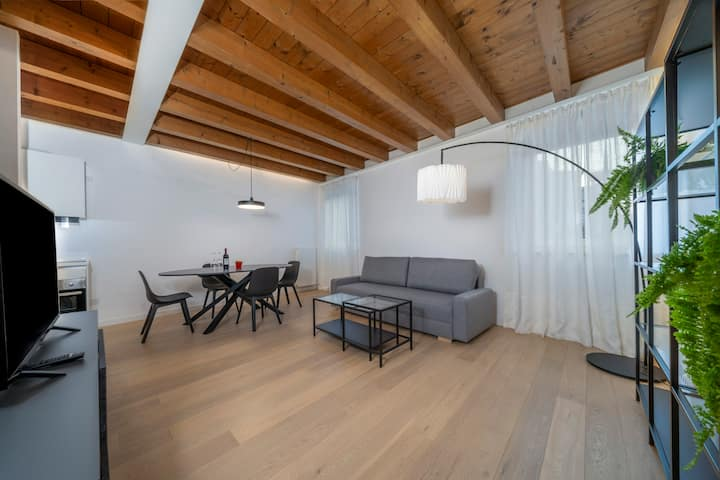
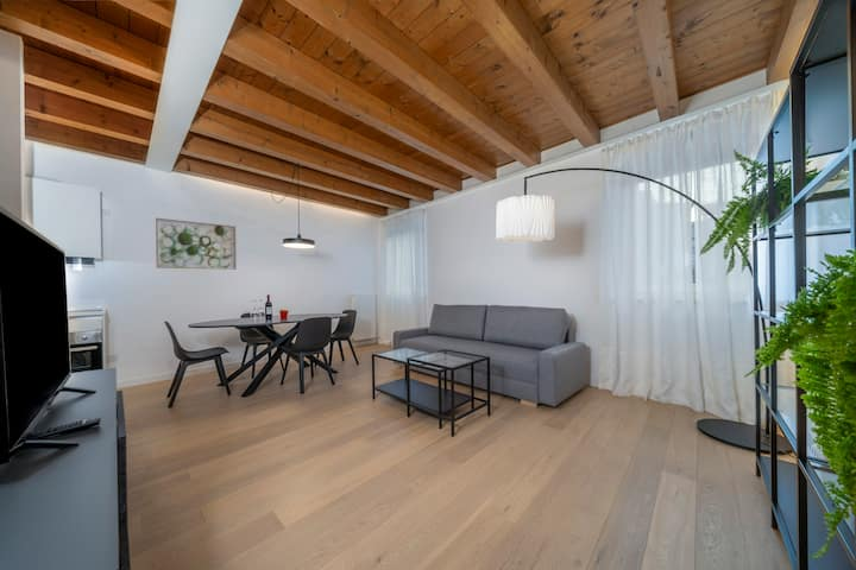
+ wall art [155,217,238,271]
